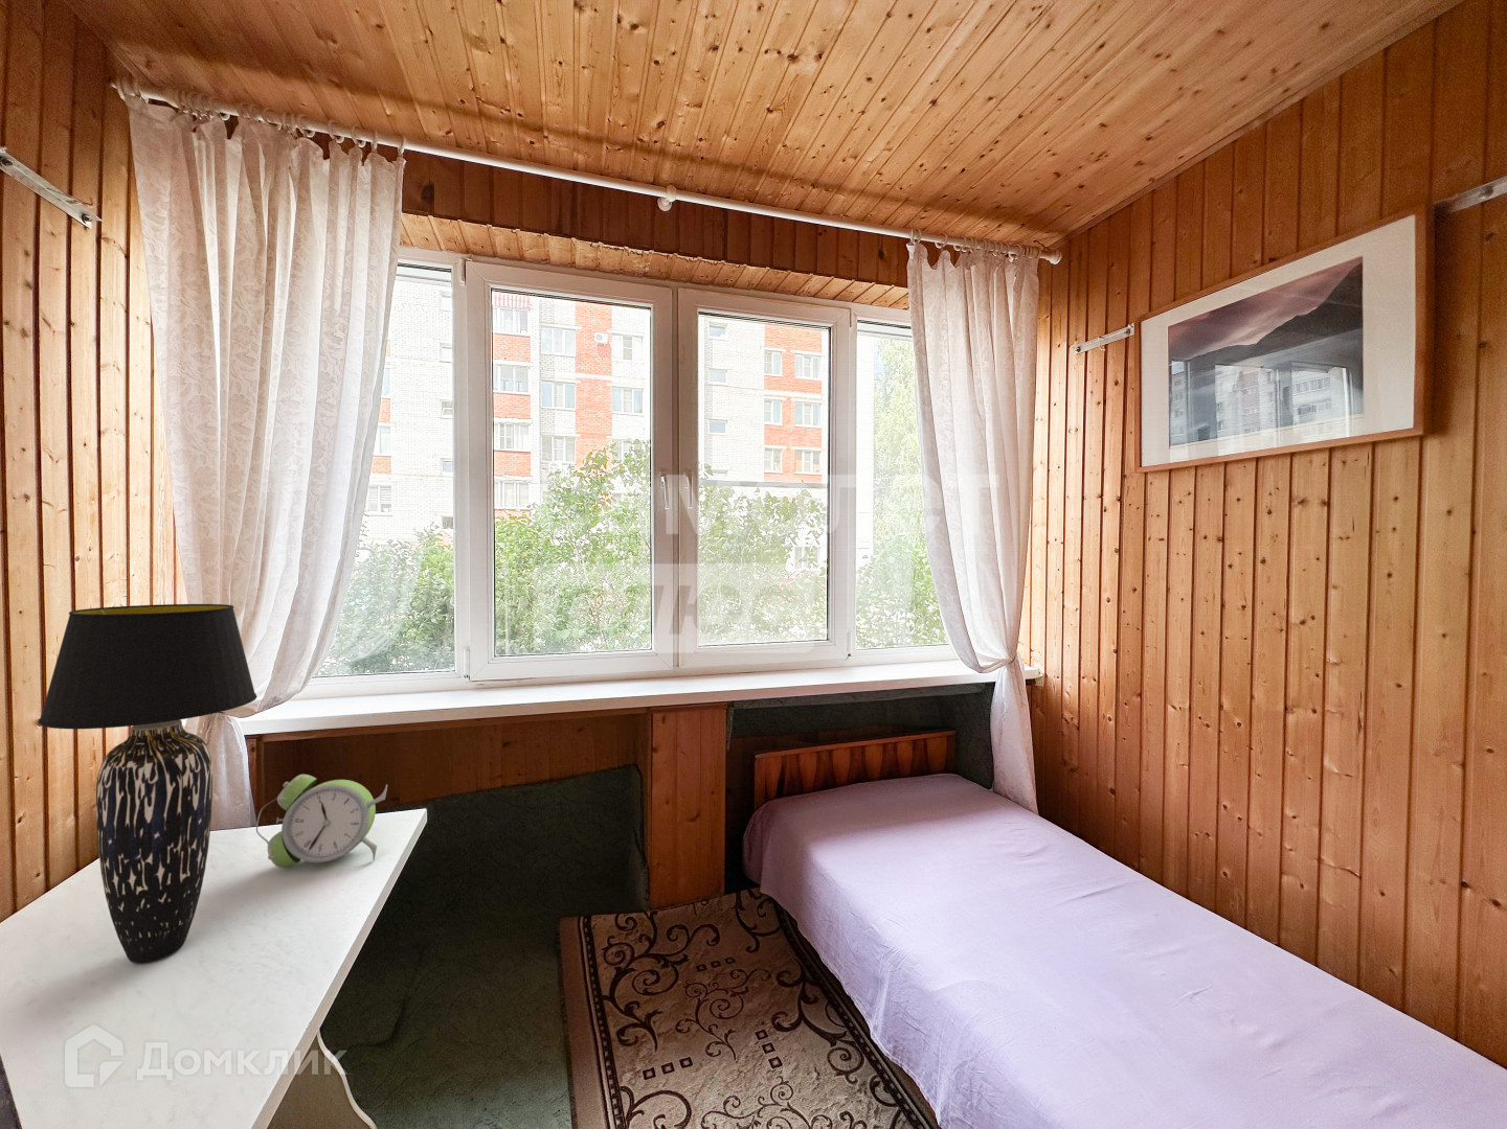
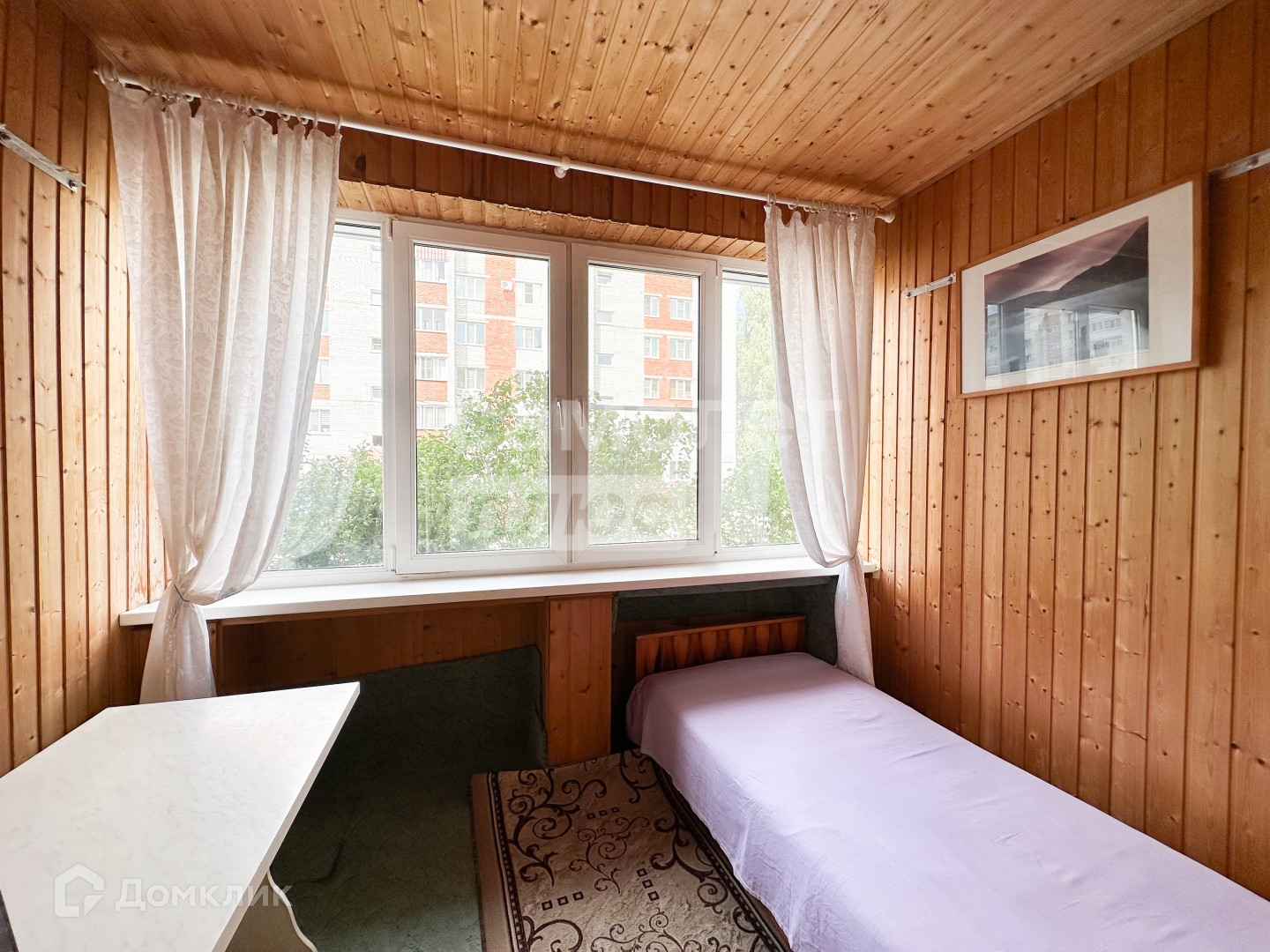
- table lamp [37,604,257,965]
- alarm clock [255,773,388,869]
